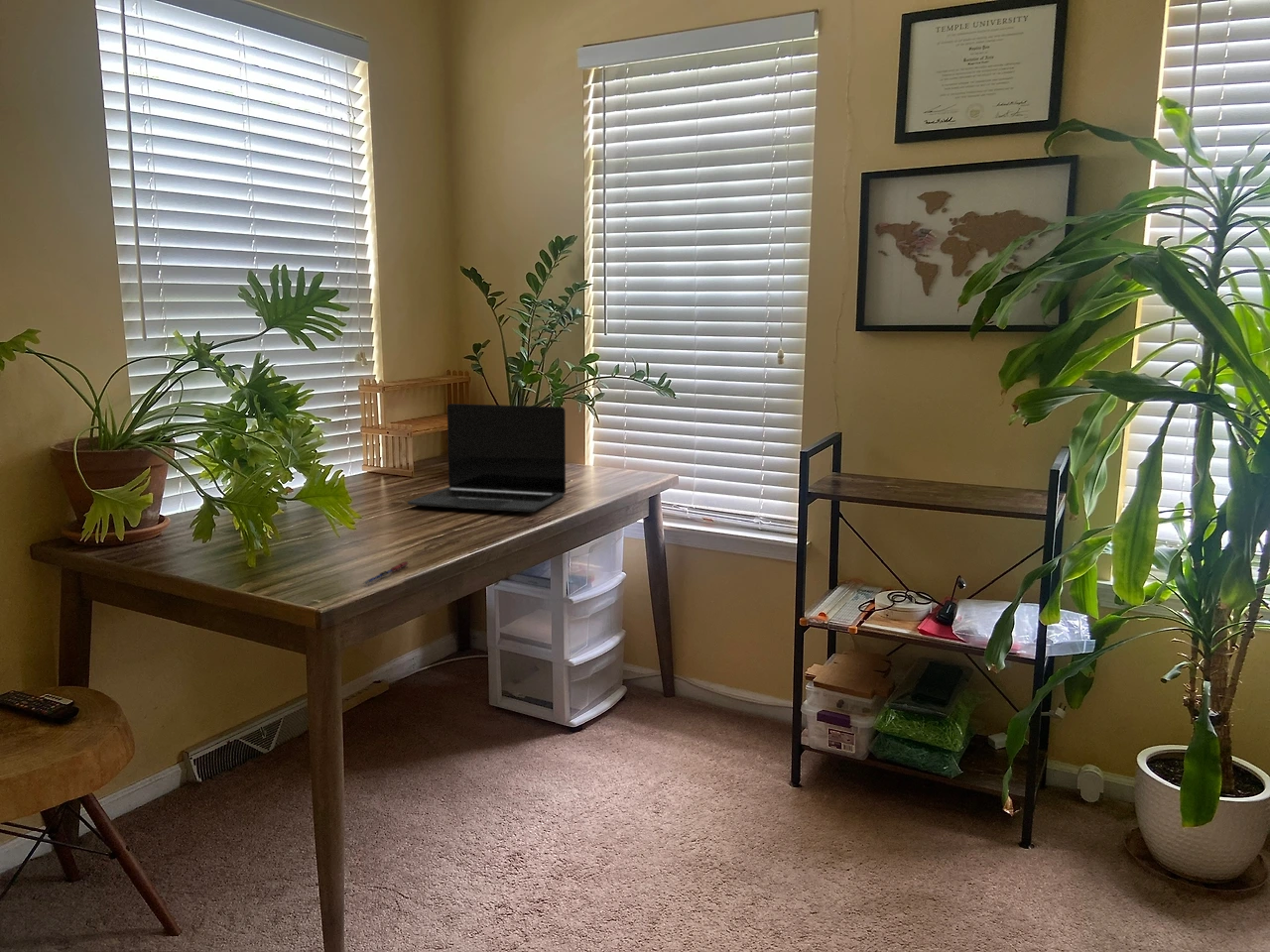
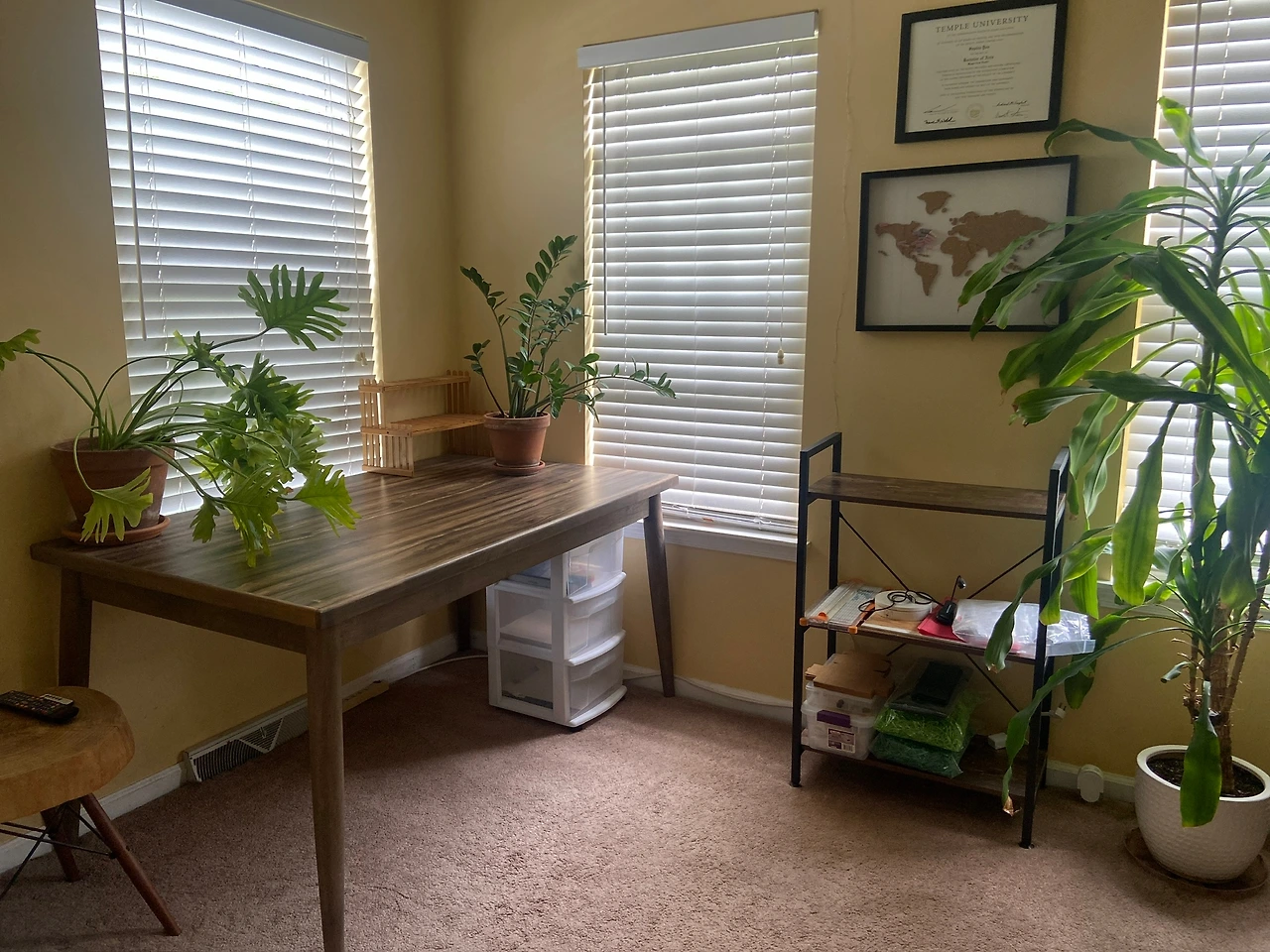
- laptop [407,403,567,513]
- pen [362,560,410,585]
